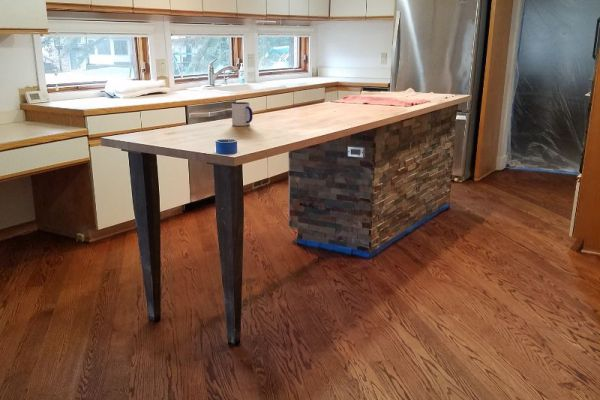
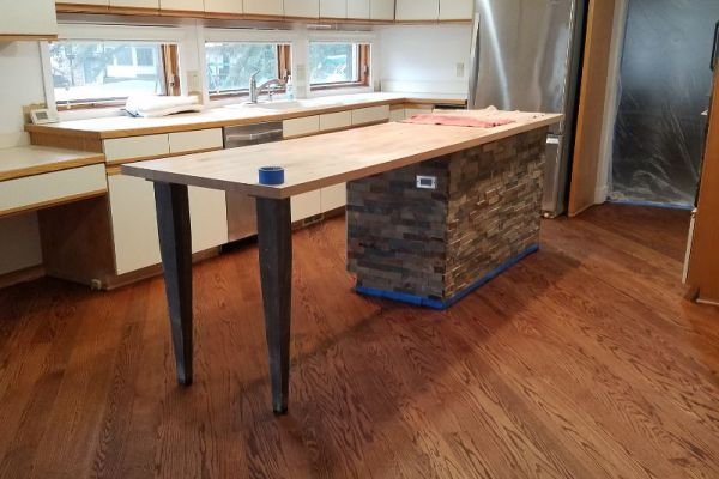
- mug [231,101,254,127]
